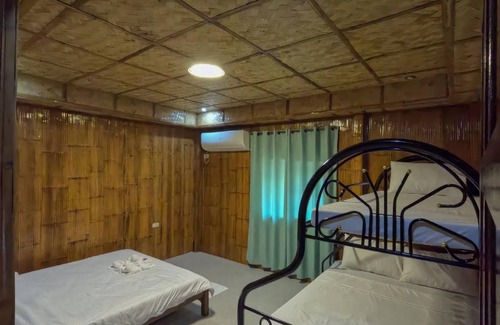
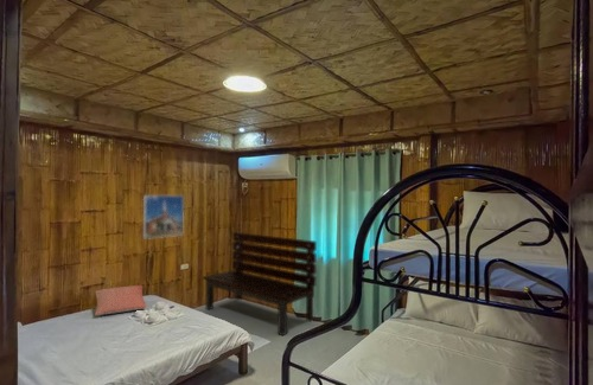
+ pillow [94,284,147,316]
+ bench [202,231,318,336]
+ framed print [142,194,185,240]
